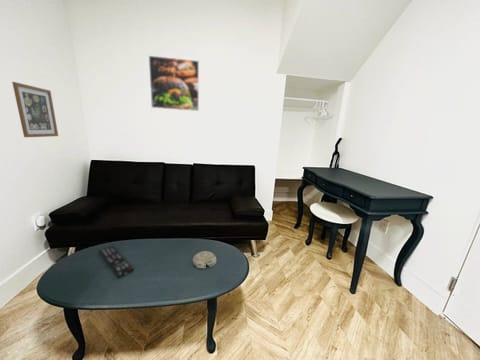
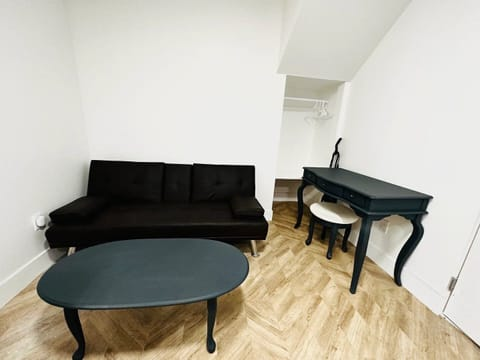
- decorative bowl [191,250,218,269]
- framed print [148,55,200,112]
- wall art [11,81,59,138]
- remote control [98,245,135,280]
